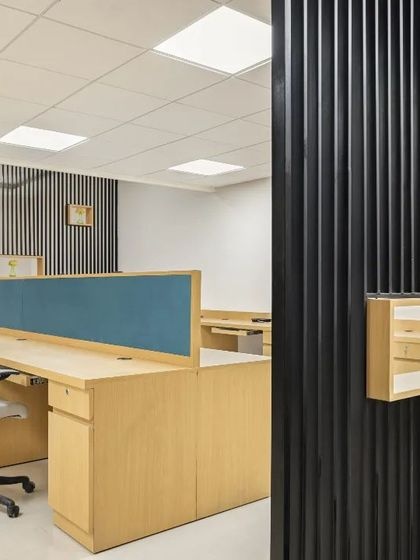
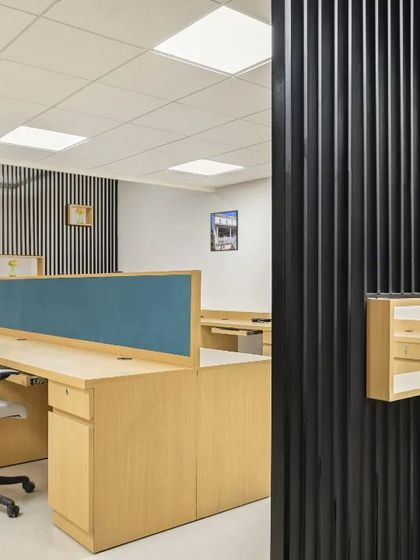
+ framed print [209,209,239,253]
